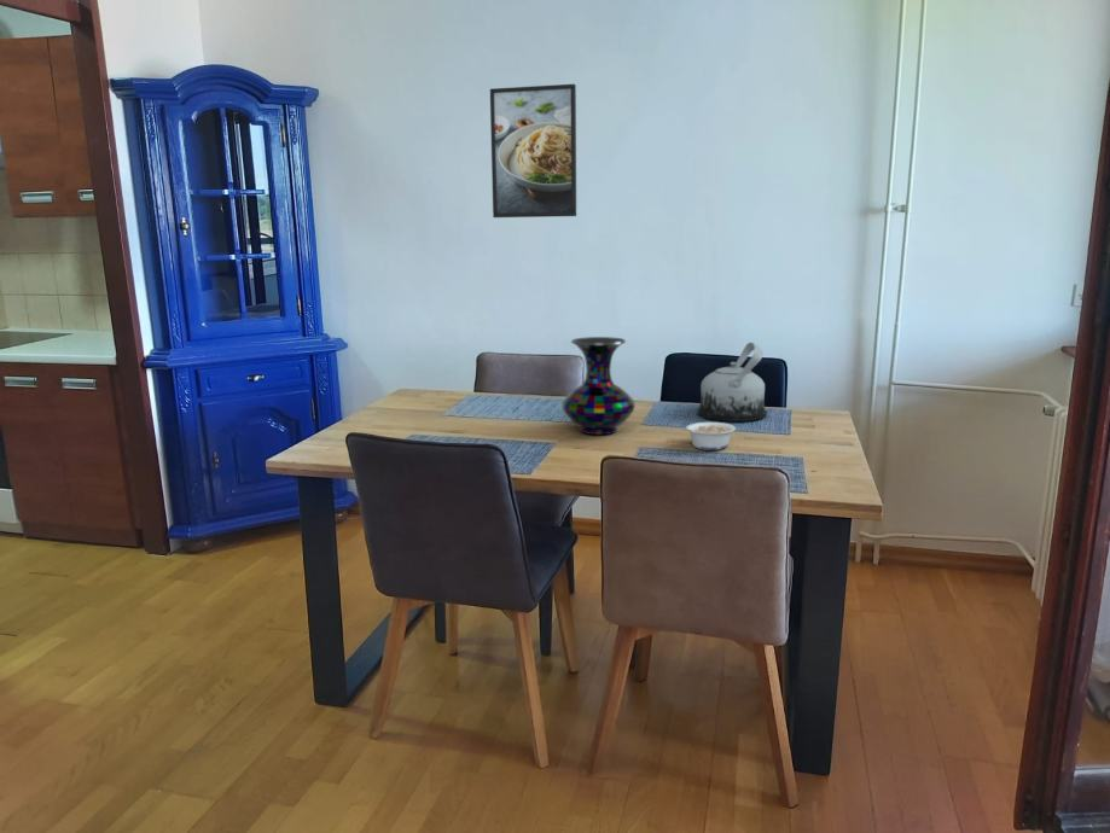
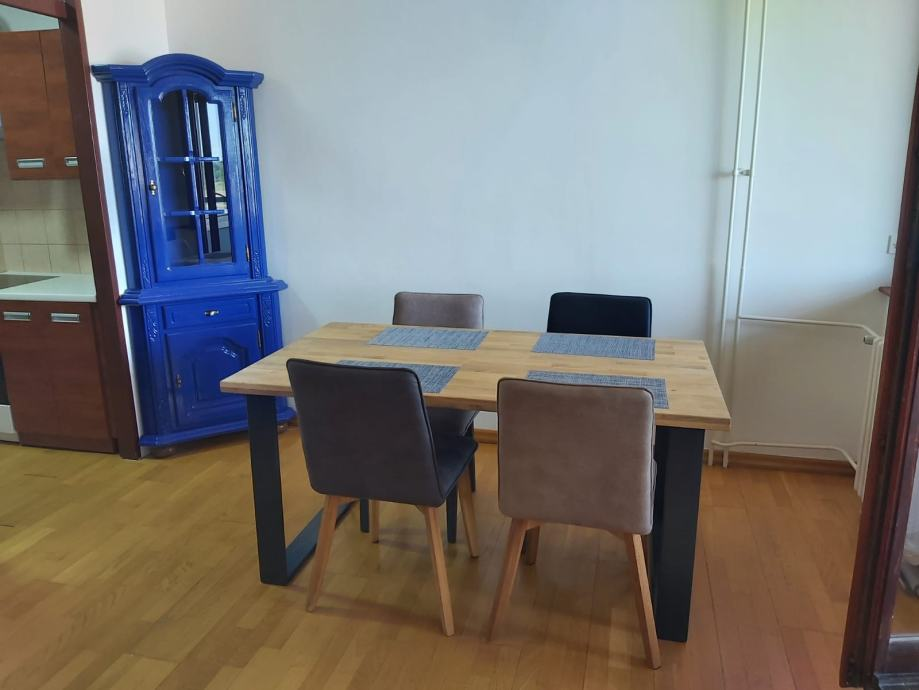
- vase [560,336,637,436]
- legume [680,421,737,452]
- teapot [696,342,768,421]
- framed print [489,83,577,219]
